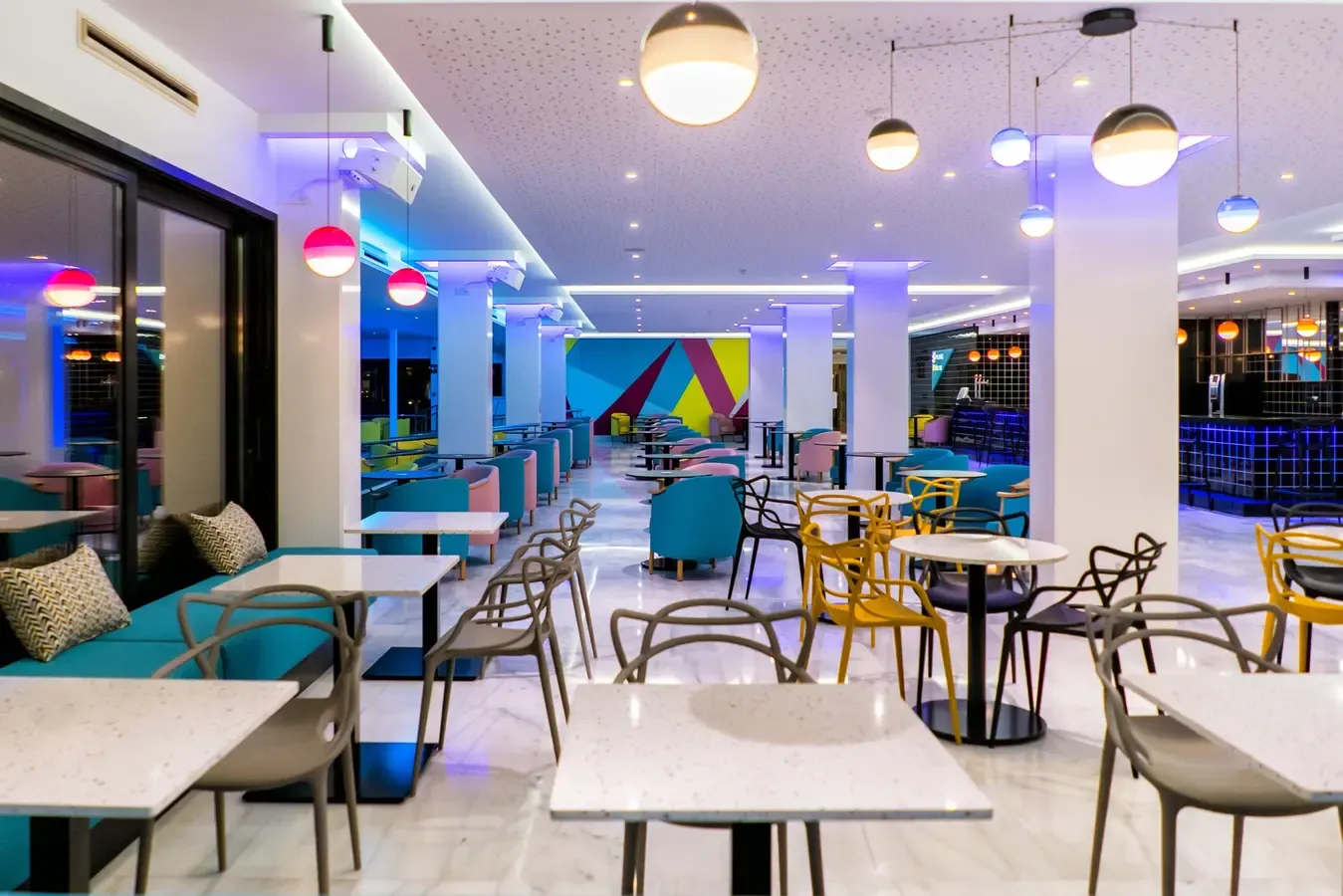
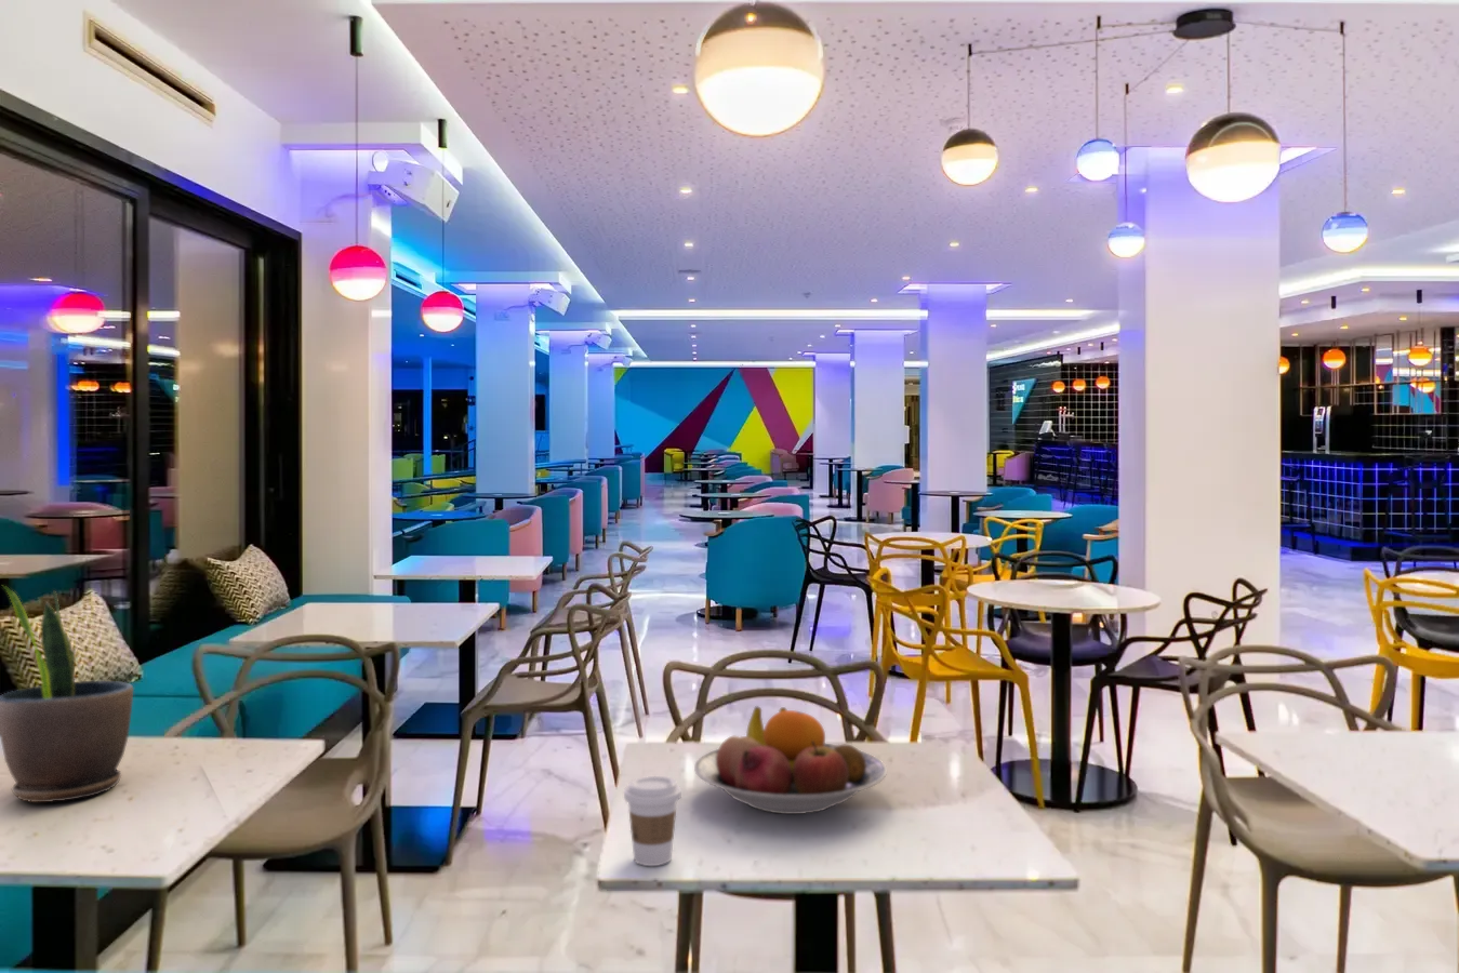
+ coffee cup [622,775,682,867]
+ potted plant [0,585,134,804]
+ fruit bowl [693,705,888,816]
